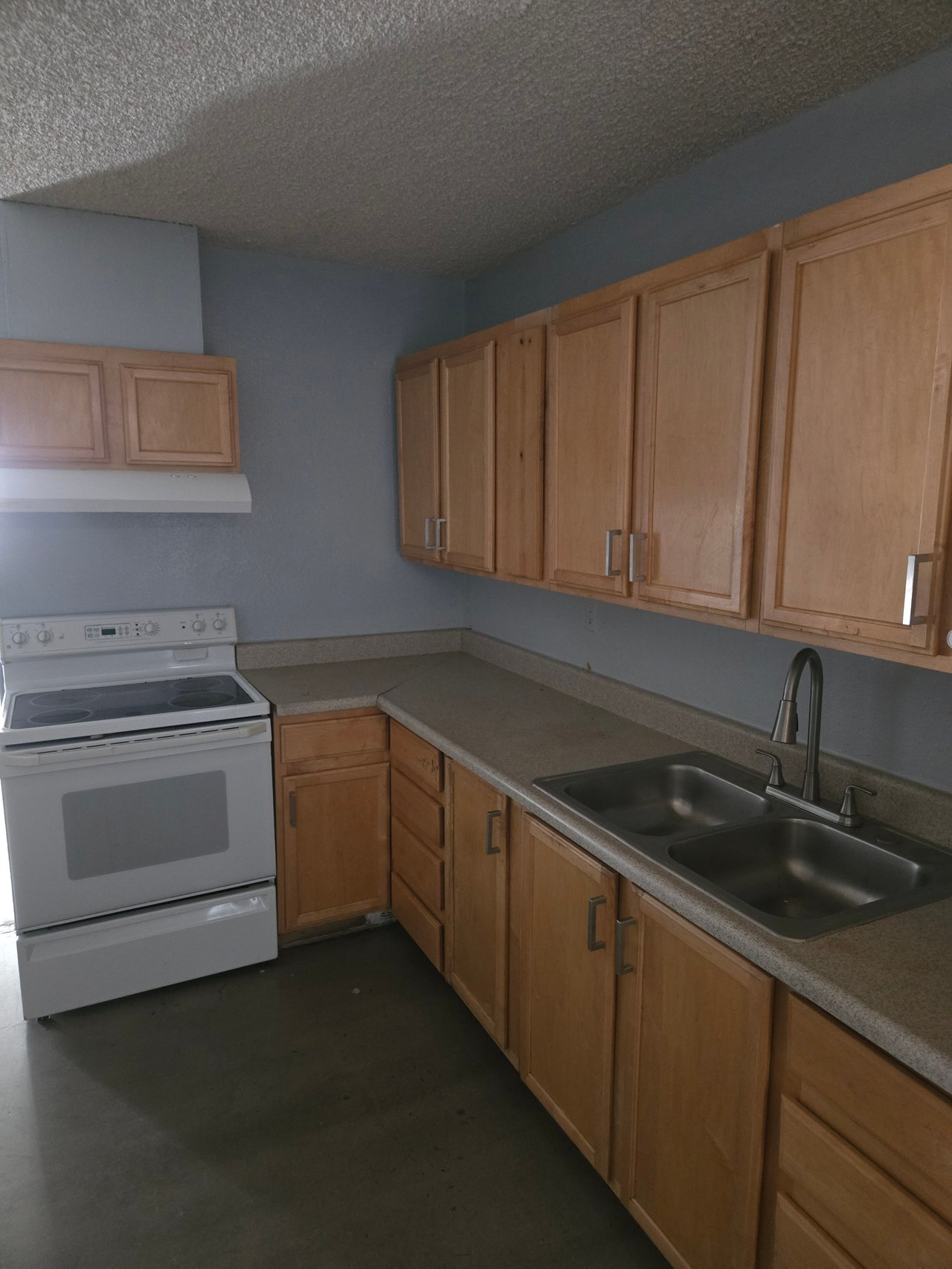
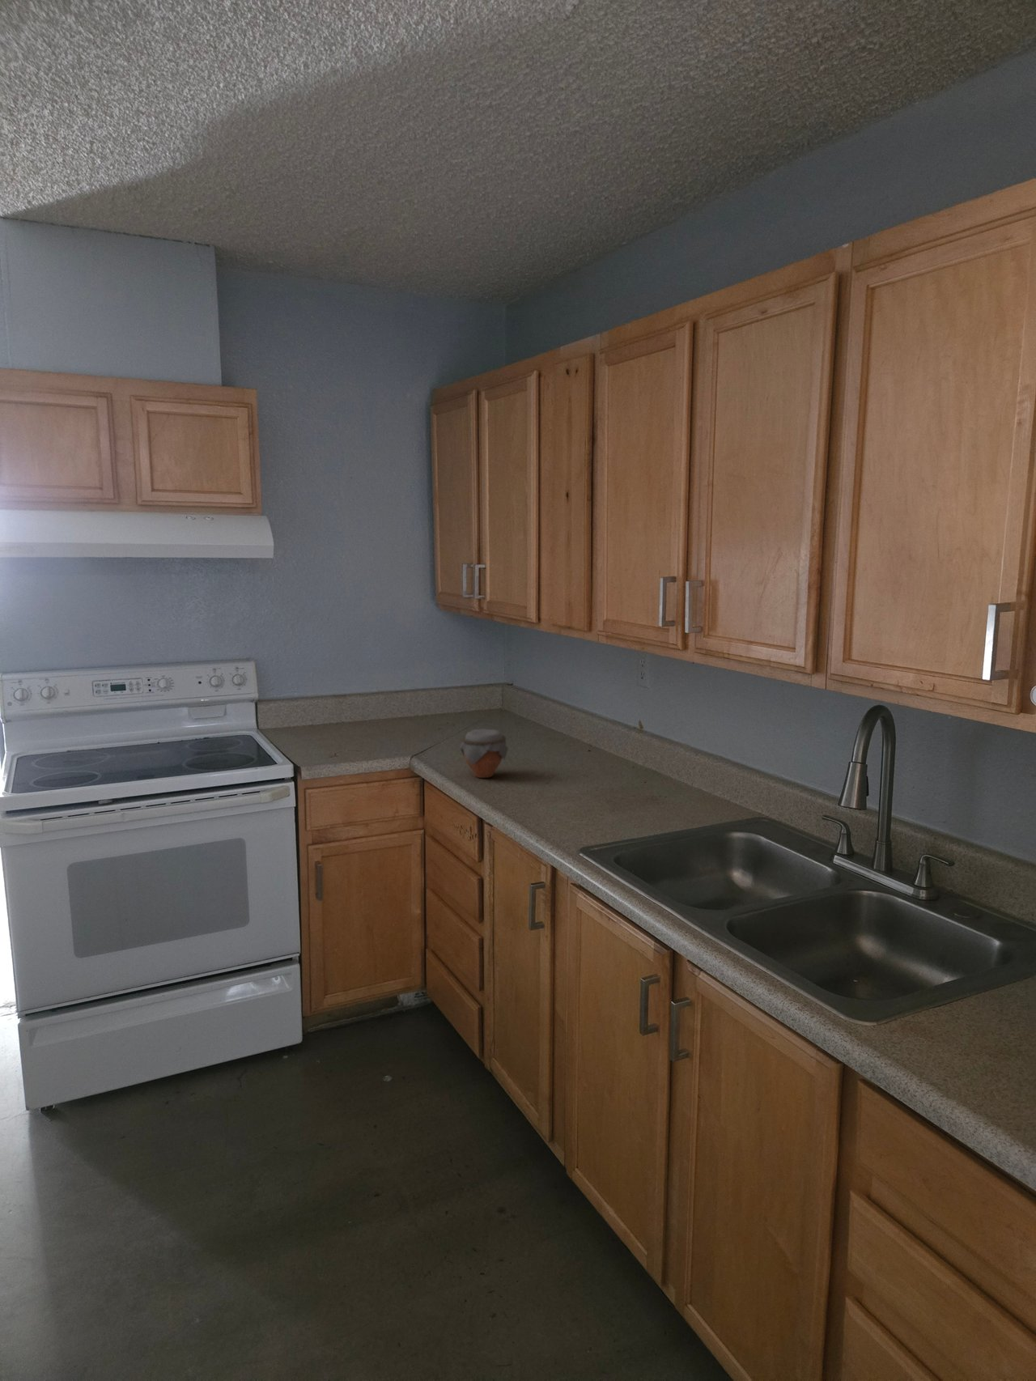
+ jar [459,728,509,779]
